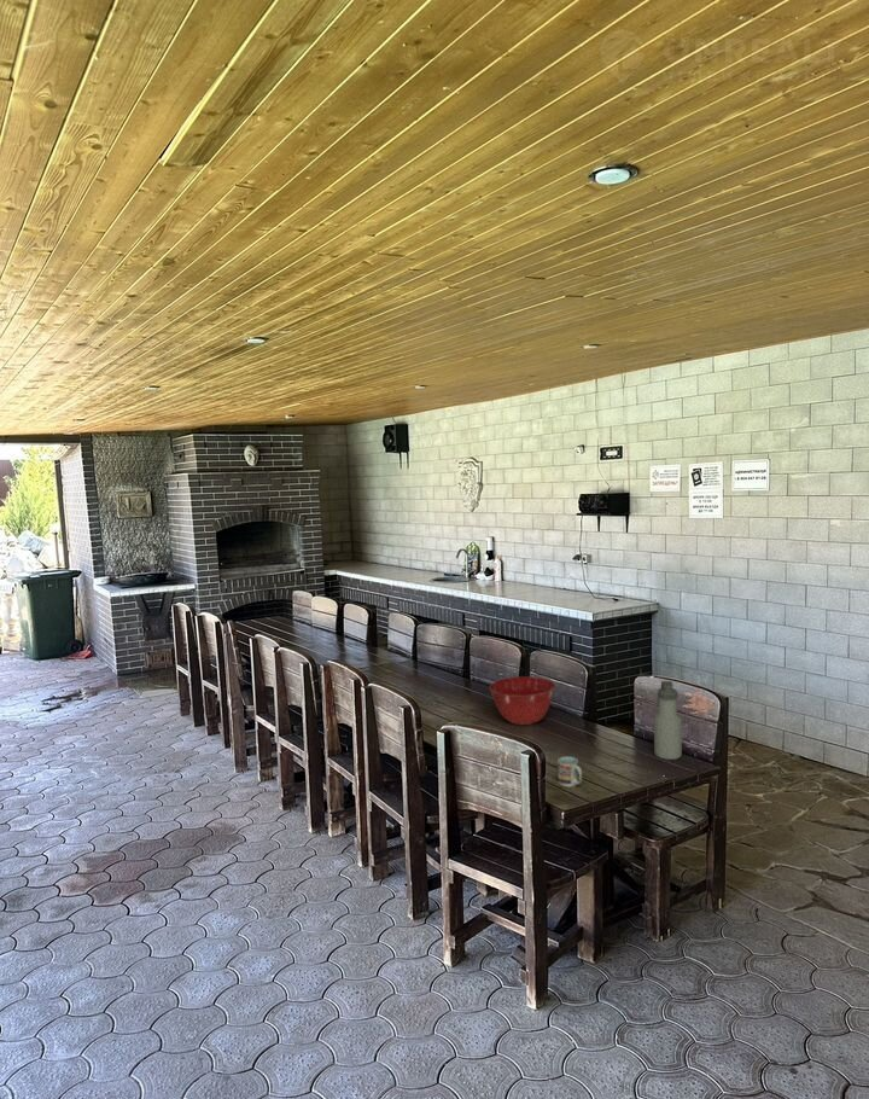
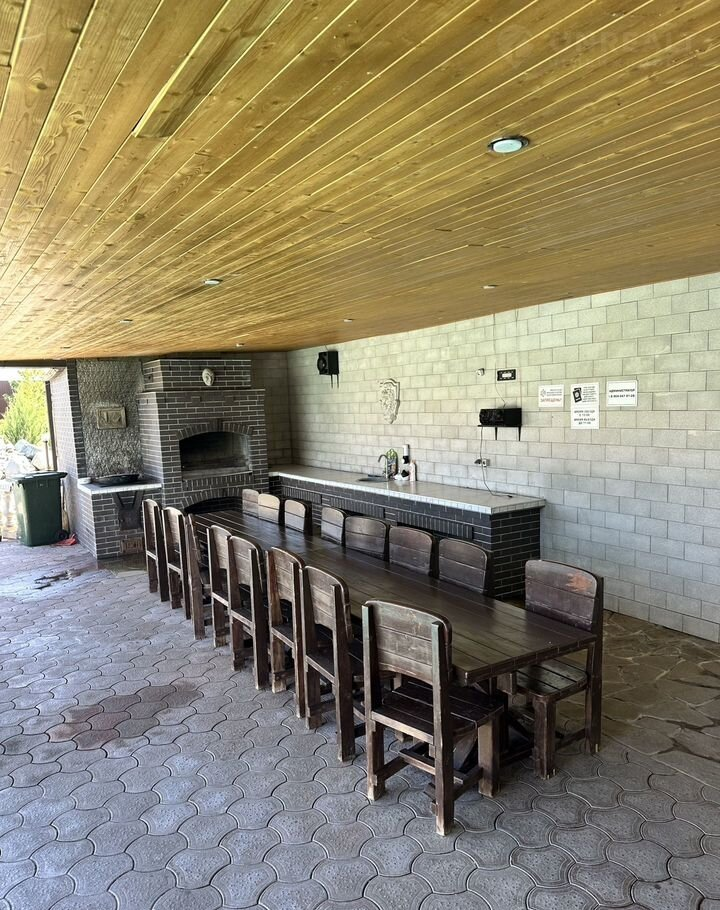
- mixing bowl [489,675,556,726]
- water bottle [653,680,683,761]
- cup [556,756,583,787]
